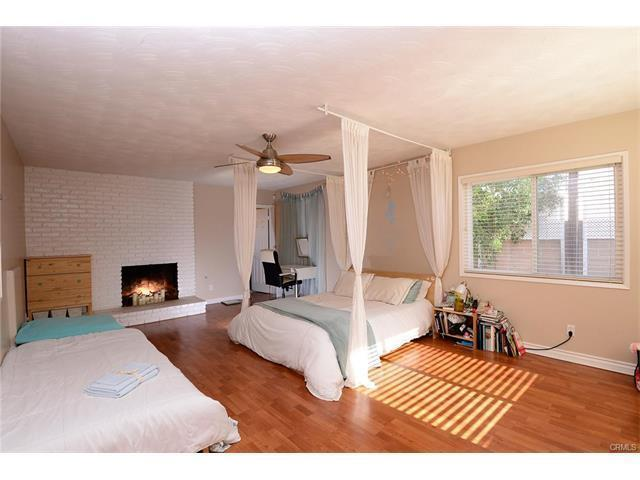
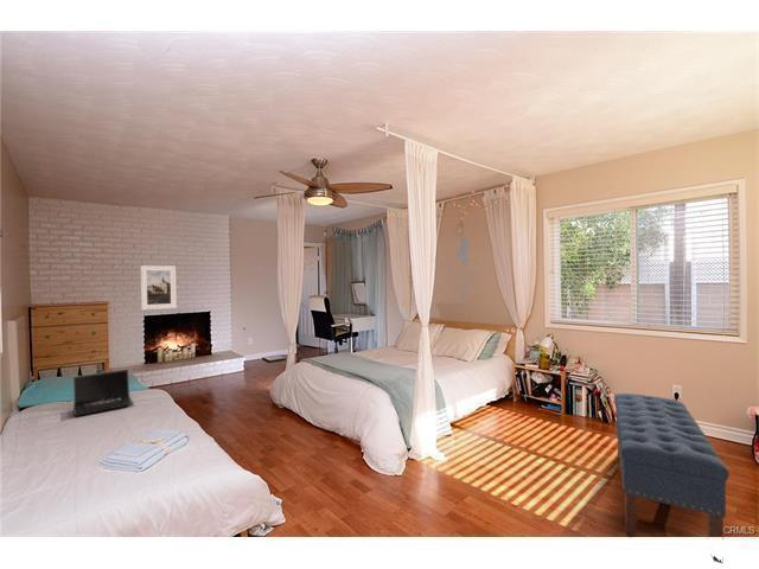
+ bench [613,392,731,564]
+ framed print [139,264,178,311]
+ laptop computer [72,367,134,417]
